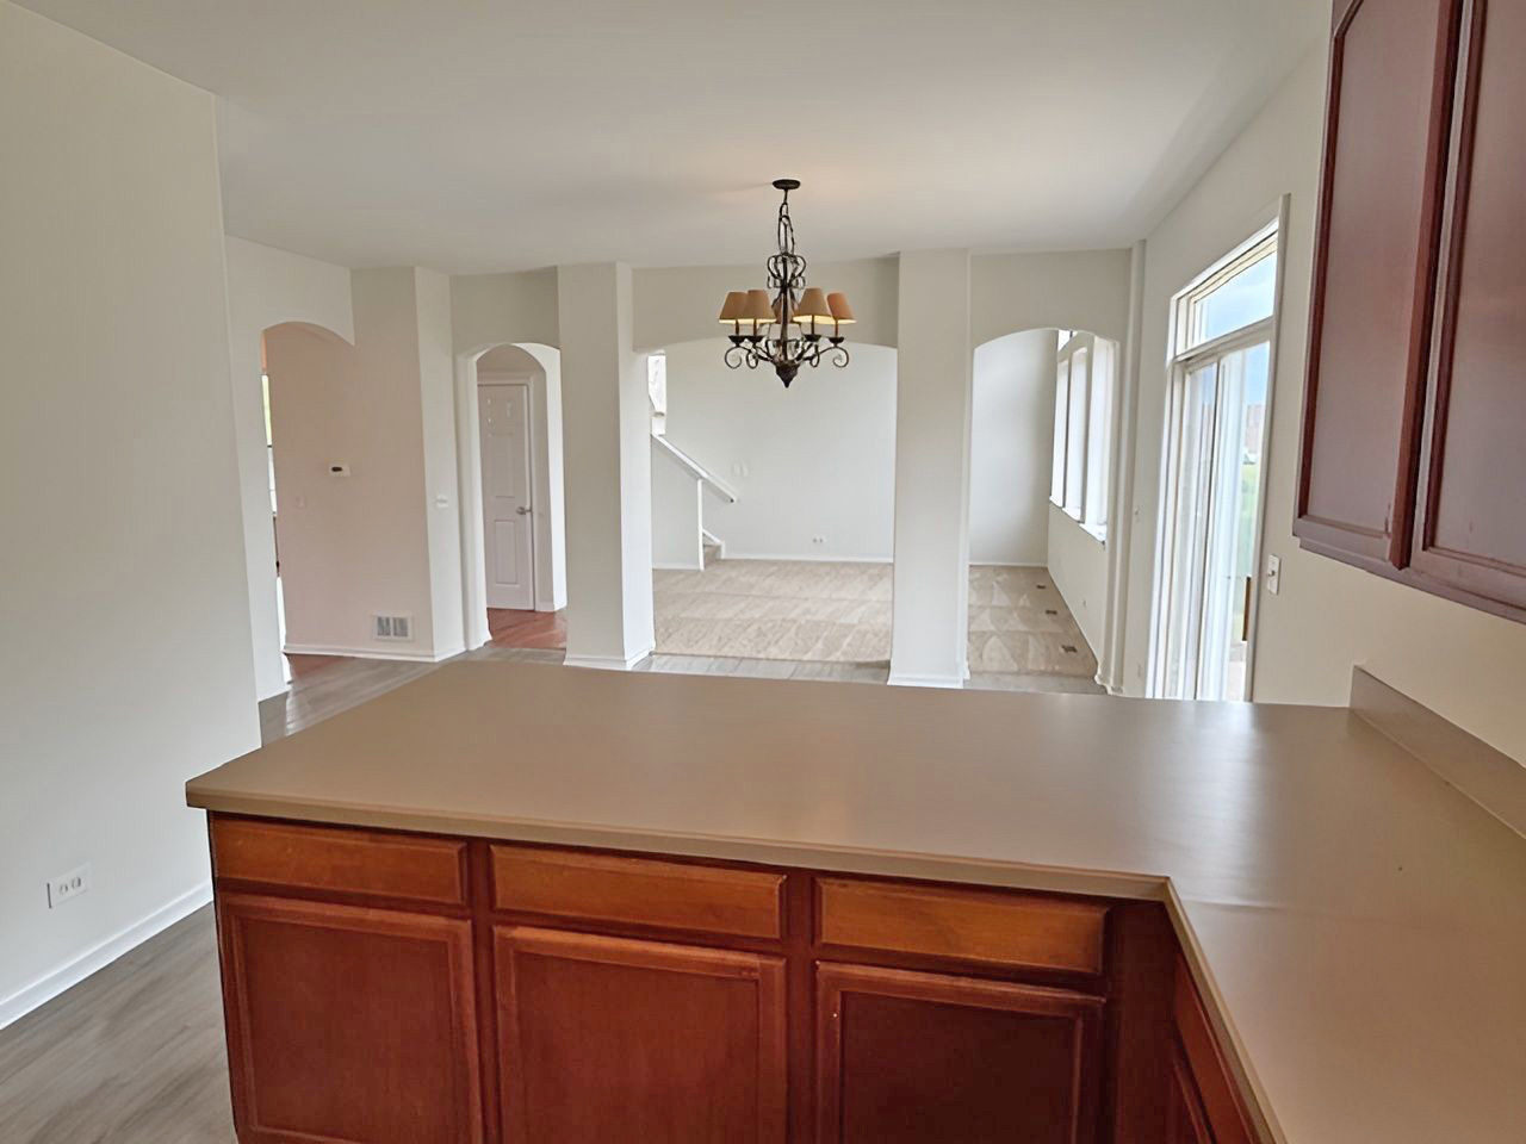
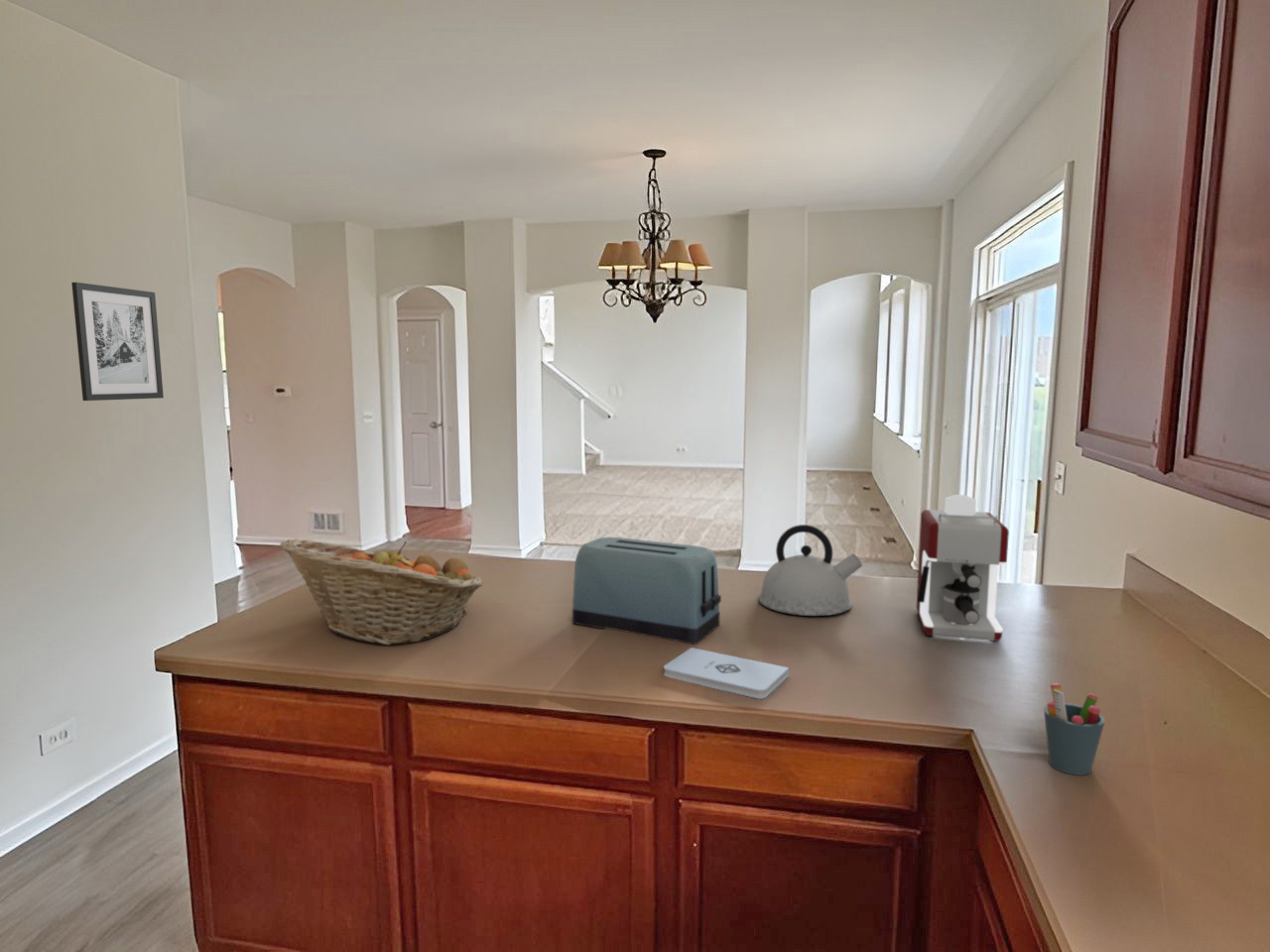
+ coffee maker [916,494,1010,642]
+ toaster [572,536,722,646]
+ notepad [663,647,790,700]
+ pen holder [1043,682,1106,776]
+ kettle [758,524,864,617]
+ wall art [70,282,165,402]
+ fruit basket [279,537,483,646]
